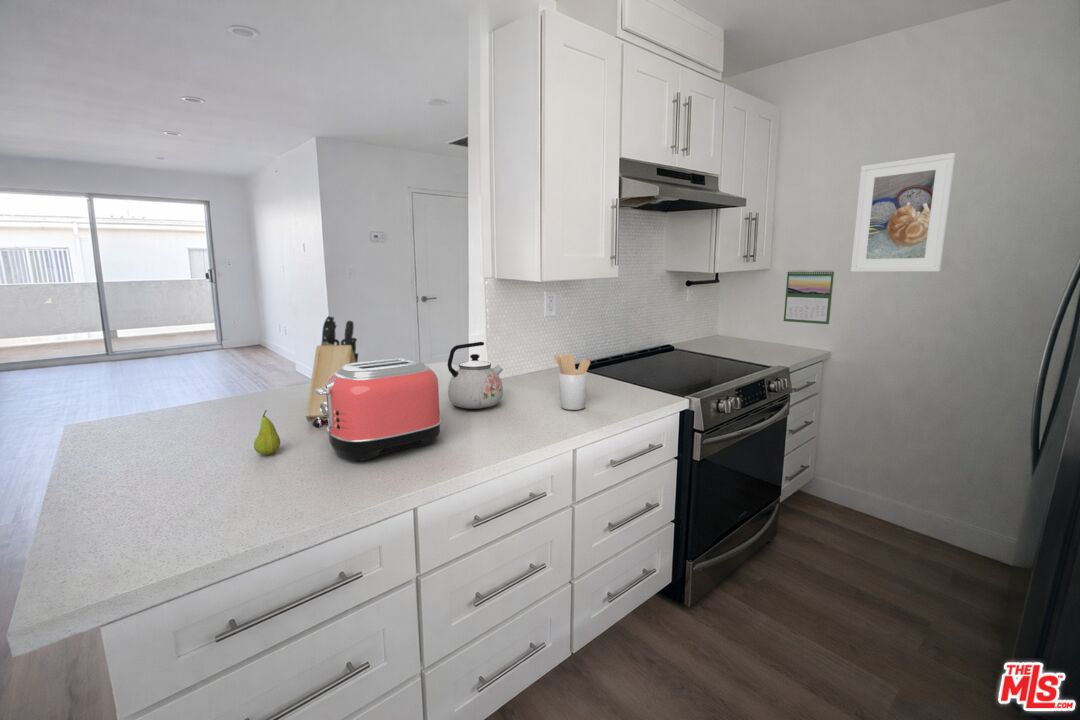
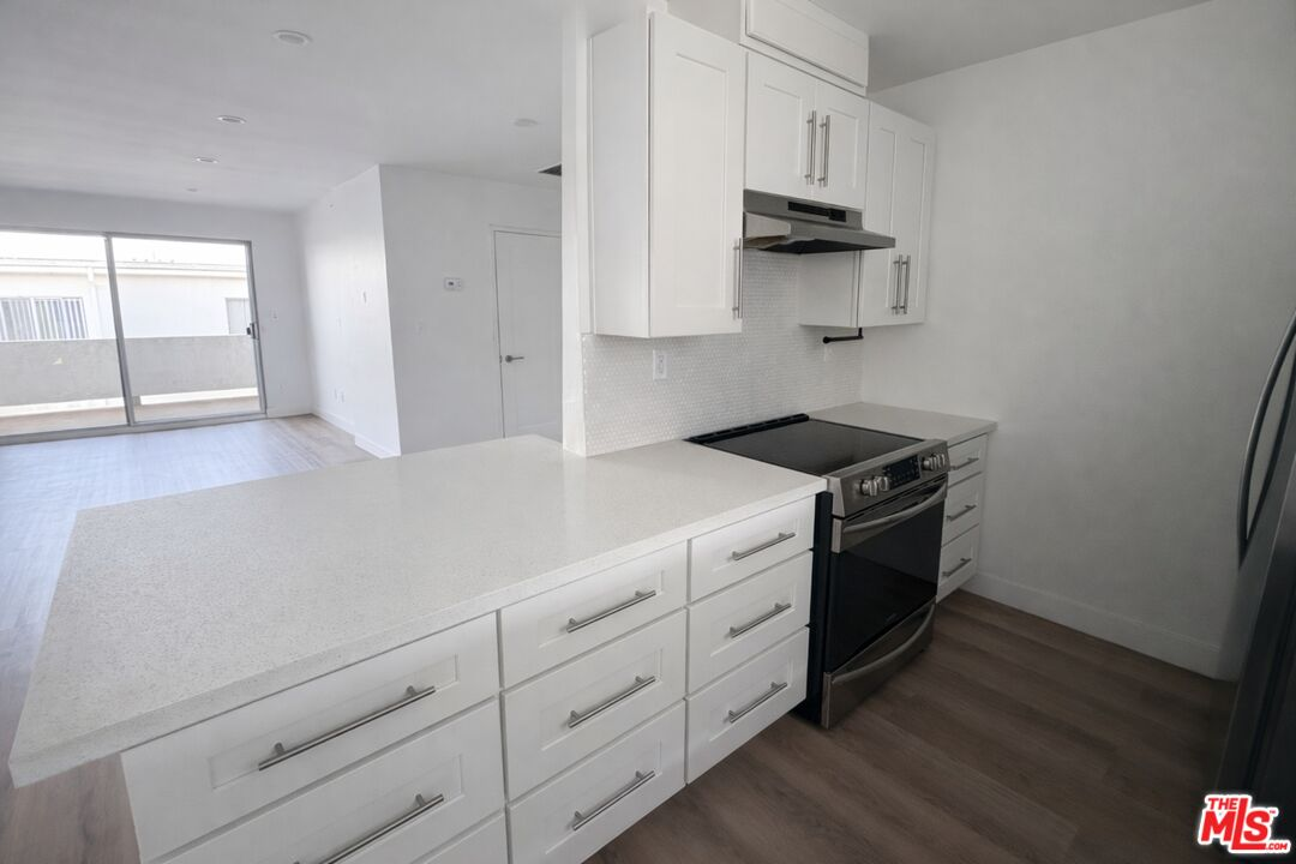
- toaster [312,357,443,462]
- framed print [850,152,957,273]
- fruit [253,409,281,456]
- utensil holder [553,353,591,411]
- kettle [447,341,504,410]
- knife block [305,314,359,423]
- calendar [783,268,835,325]
